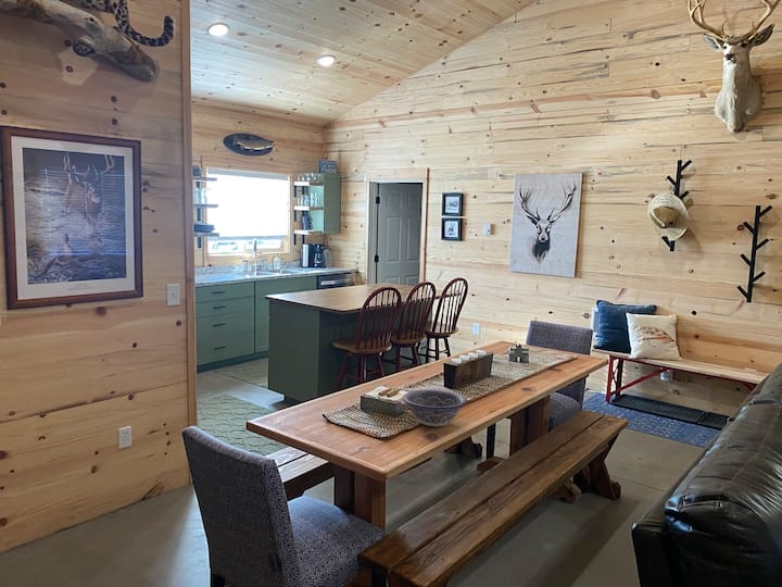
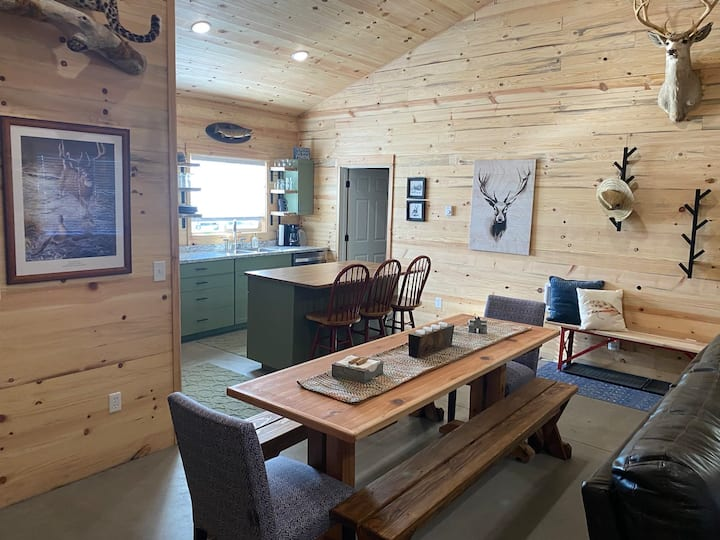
- decorative bowl [402,389,468,427]
